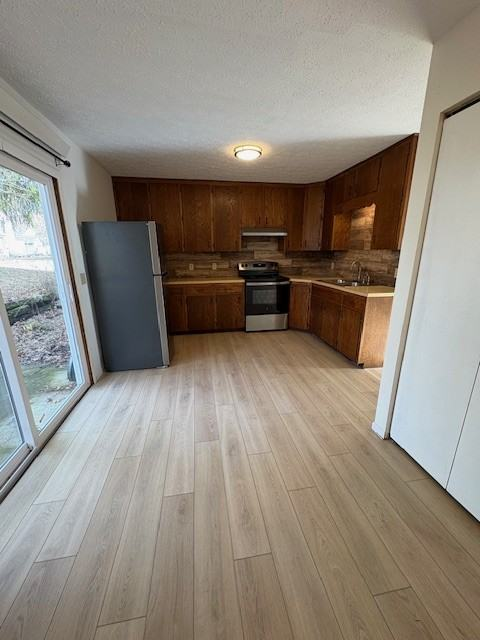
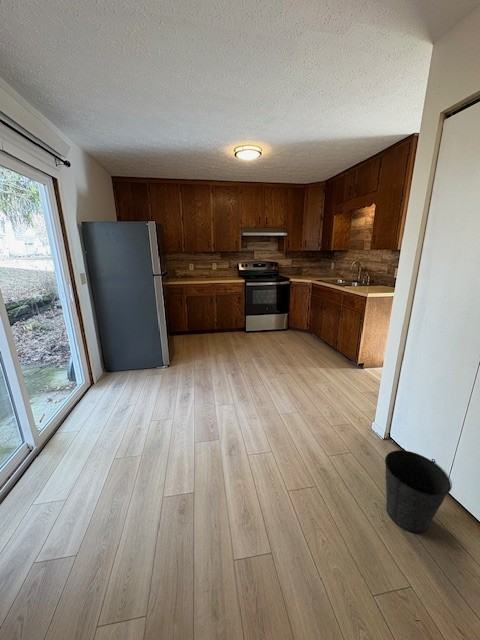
+ bucket [384,449,453,535]
